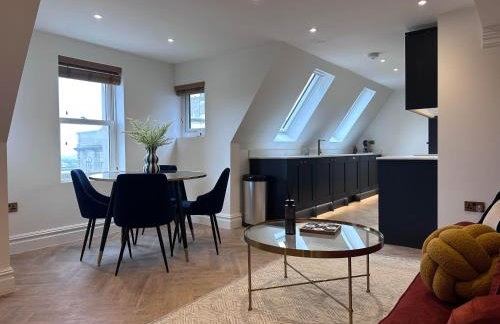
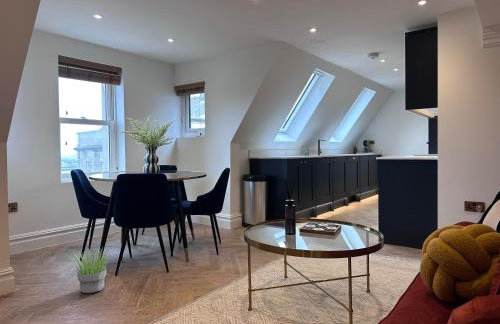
+ potted plant [67,247,114,294]
